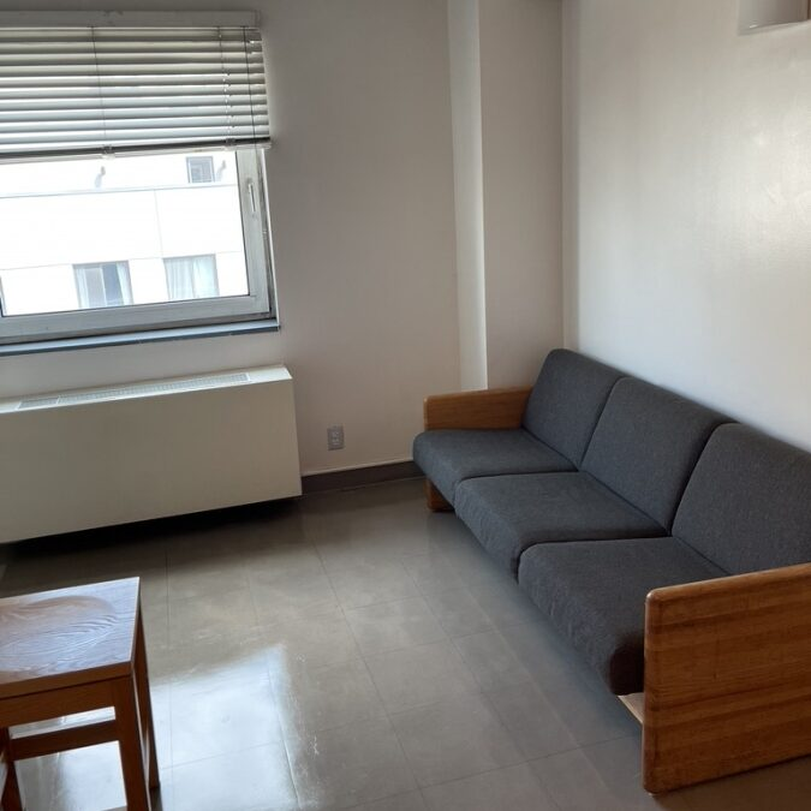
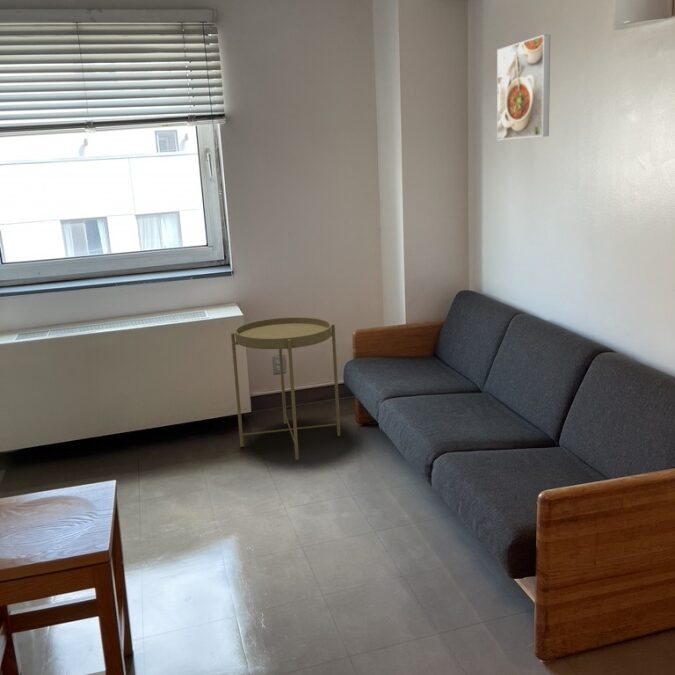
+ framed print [496,34,551,141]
+ side table [230,316,341,461]
